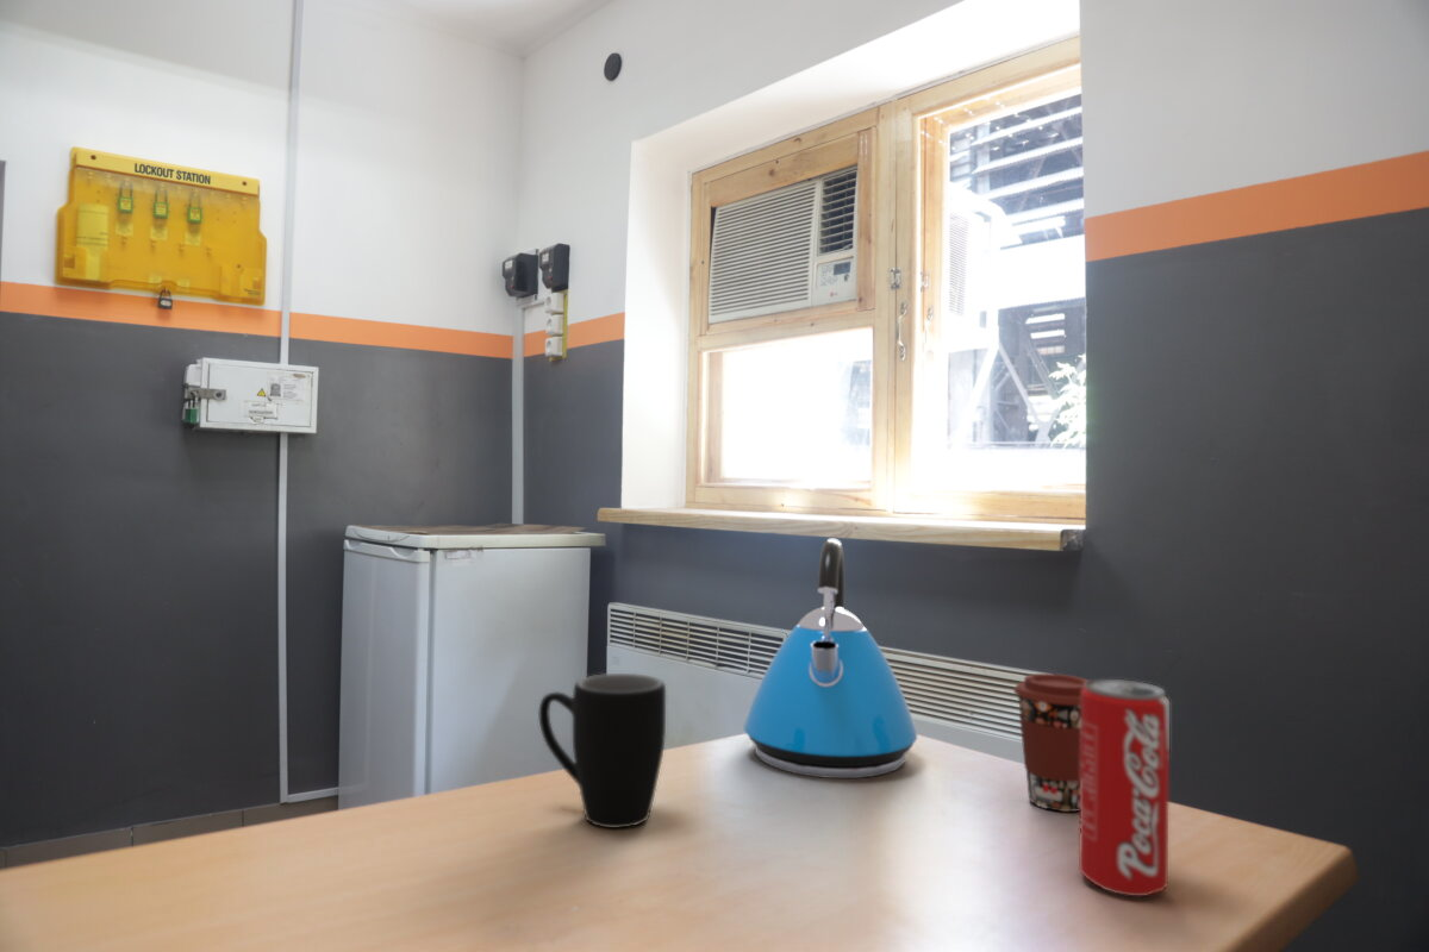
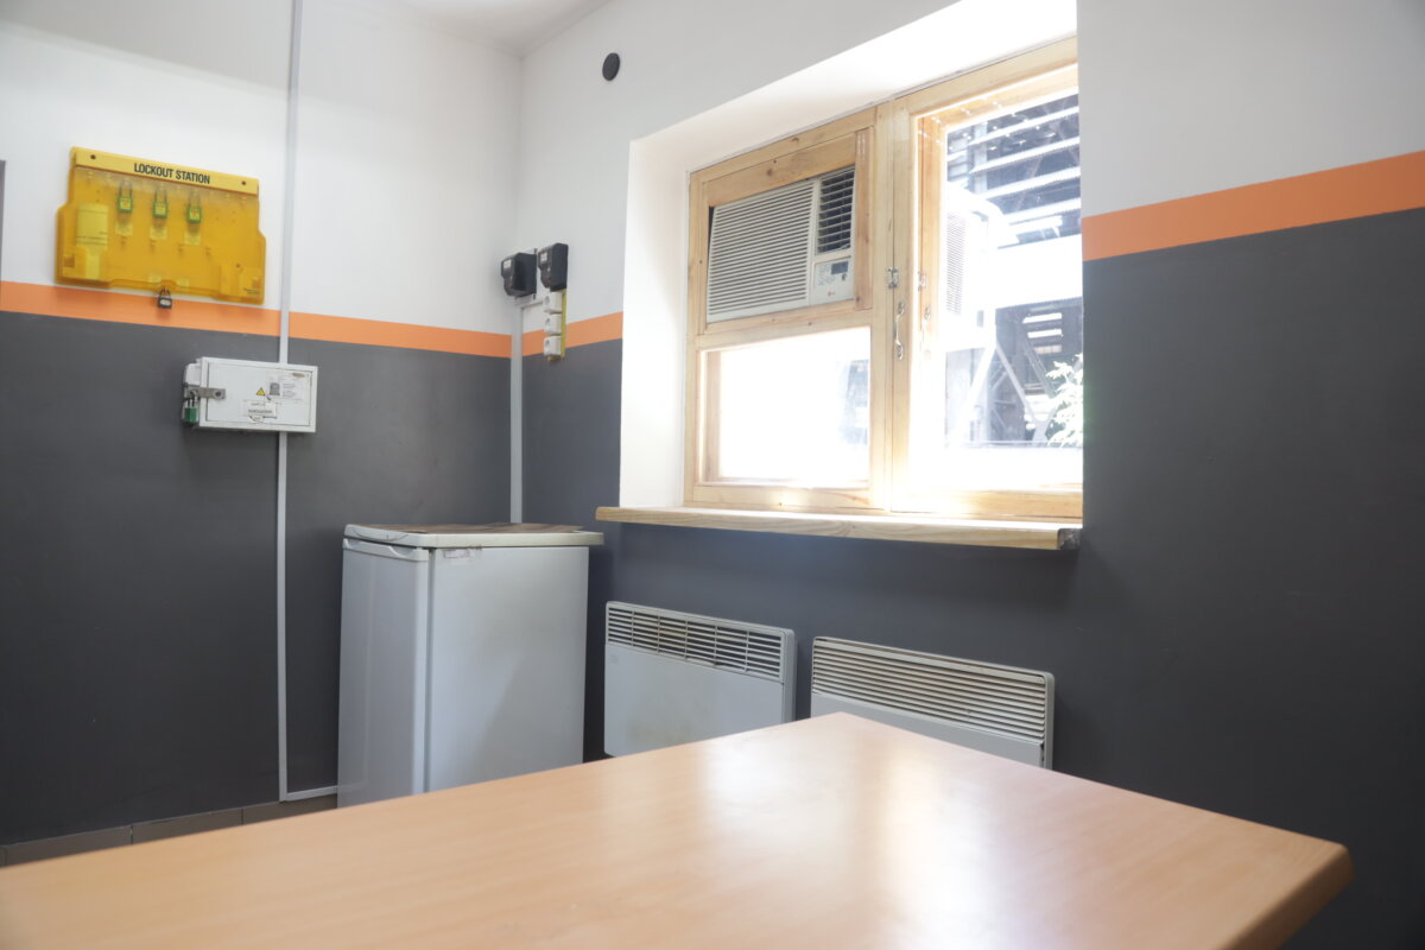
- kettle [743,537,918,779]
- coffee cup [1012,672,1090,813]
- beverage can [1078,678,1171,897]
- mug [538,672,667,829]
